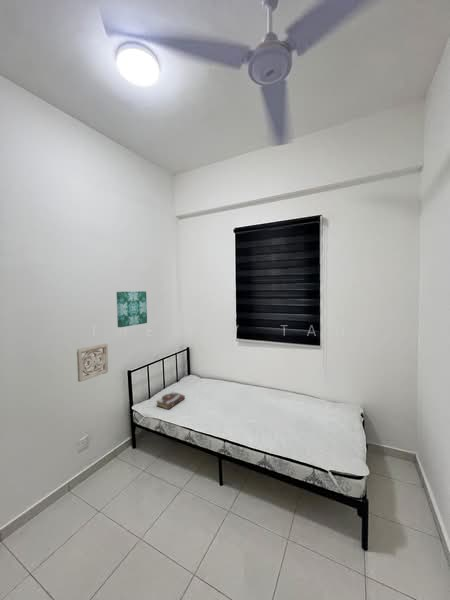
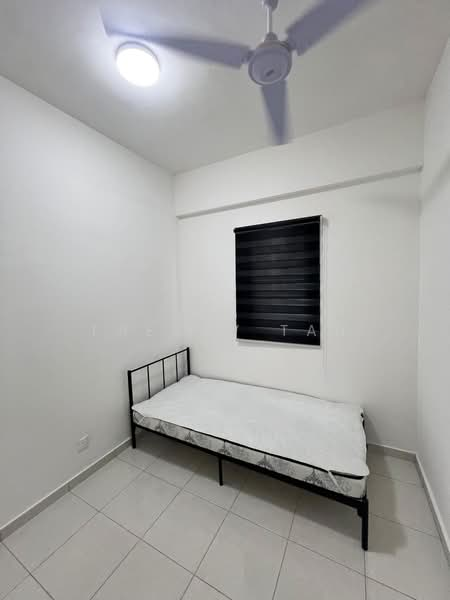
- wall ornament [76,343,109,383]
- wall art [116,290,148,328]
- book [155,390,186,410]
